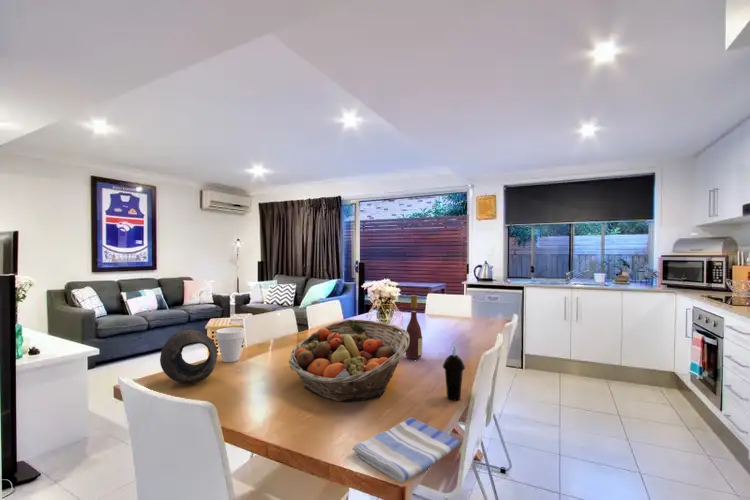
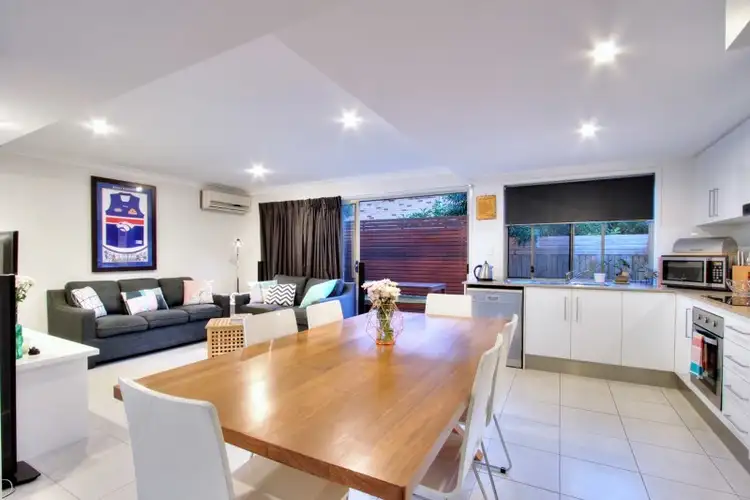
- cup [215,326,246,363]
- bowl [159,329,218,384]
- fruit basket [288,318,410,403]
- wine bottle [405,294,423,359]
- cup [442,345,466,401]
- dish towel [351,416,462,484]
